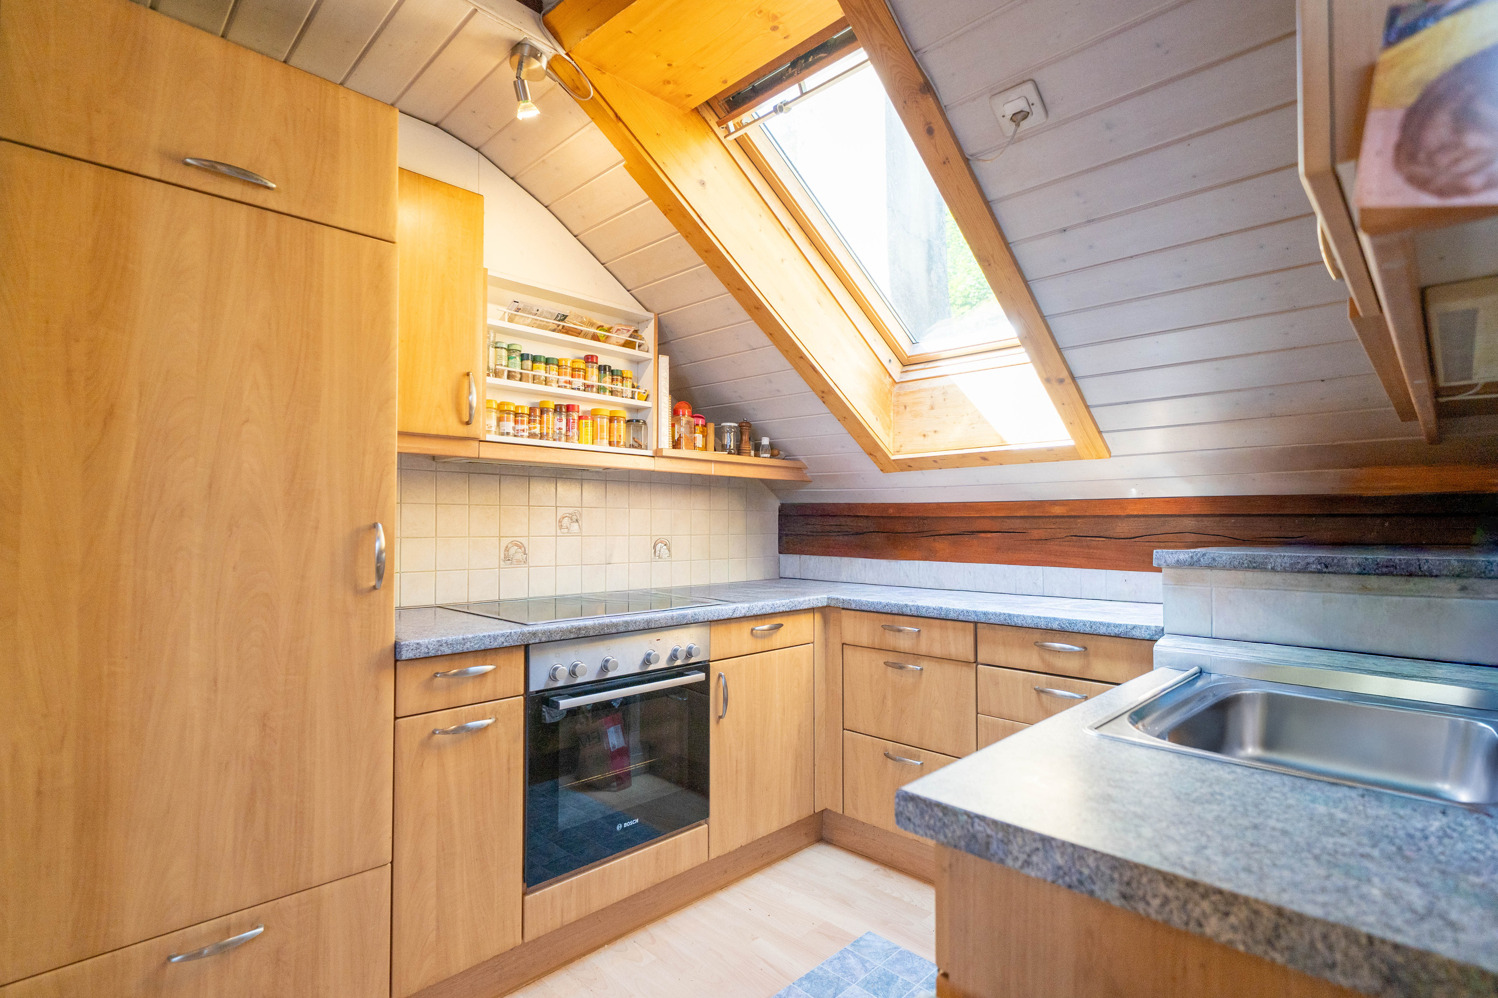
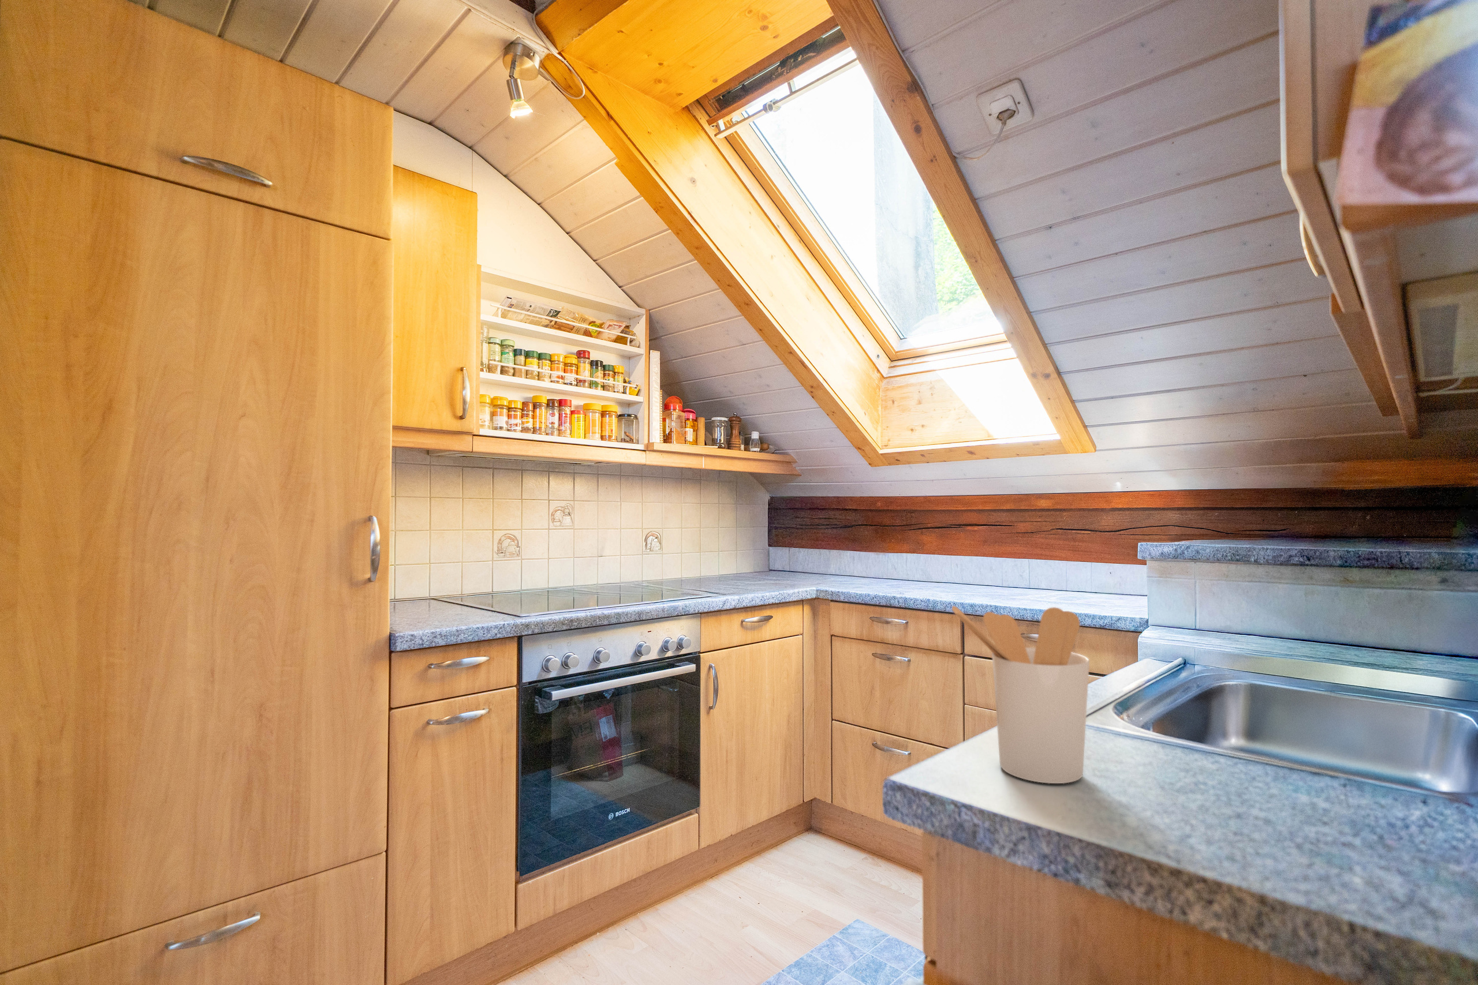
+ utensil holder [951,606,1090,784]
